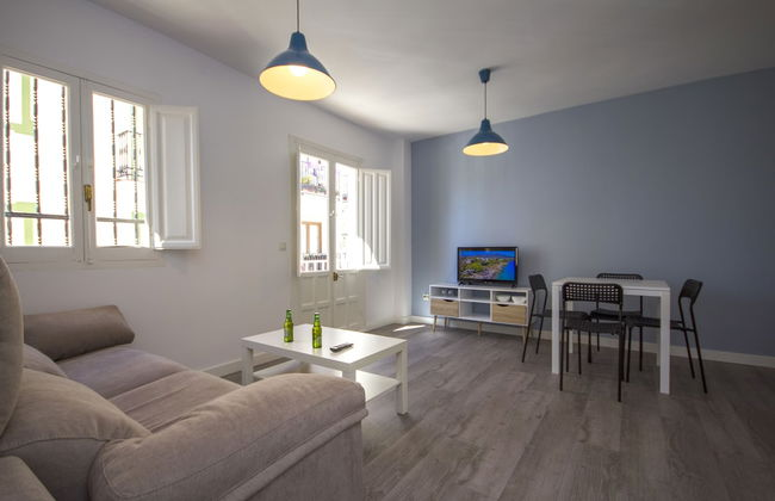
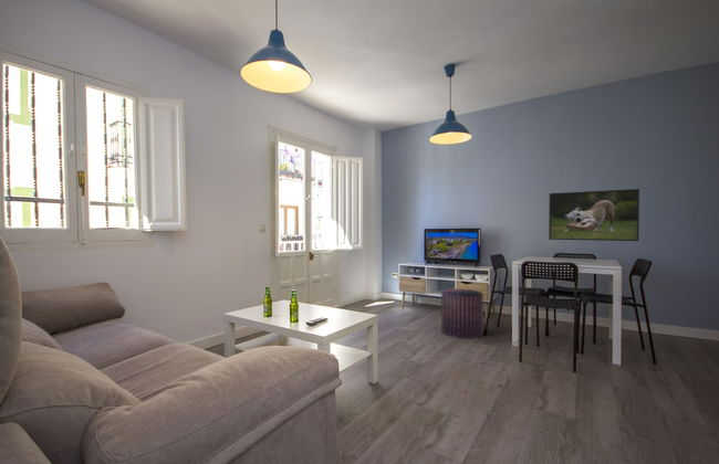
+ pouf [440,287,484,339]
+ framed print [548,188,640,242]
